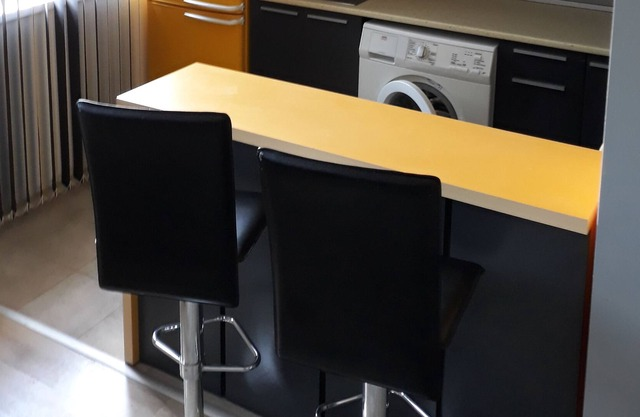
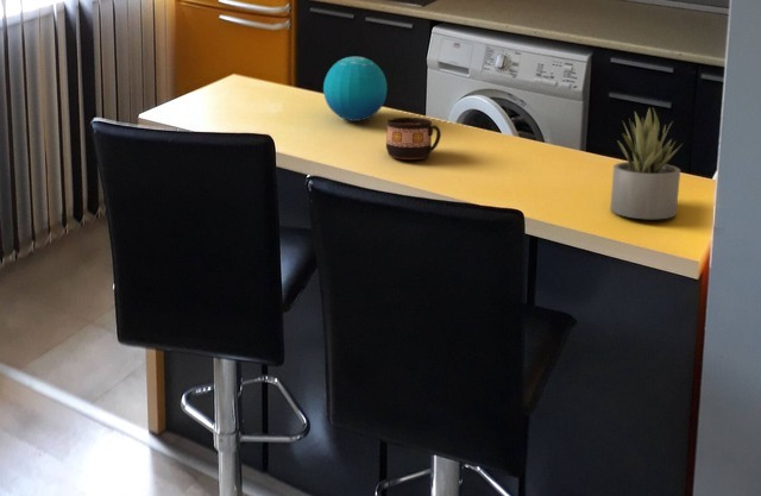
+ decorative orb [322,56,388,123]
+ succulent plant [609,107,684,220]
+ cup [385,117,442,161]
